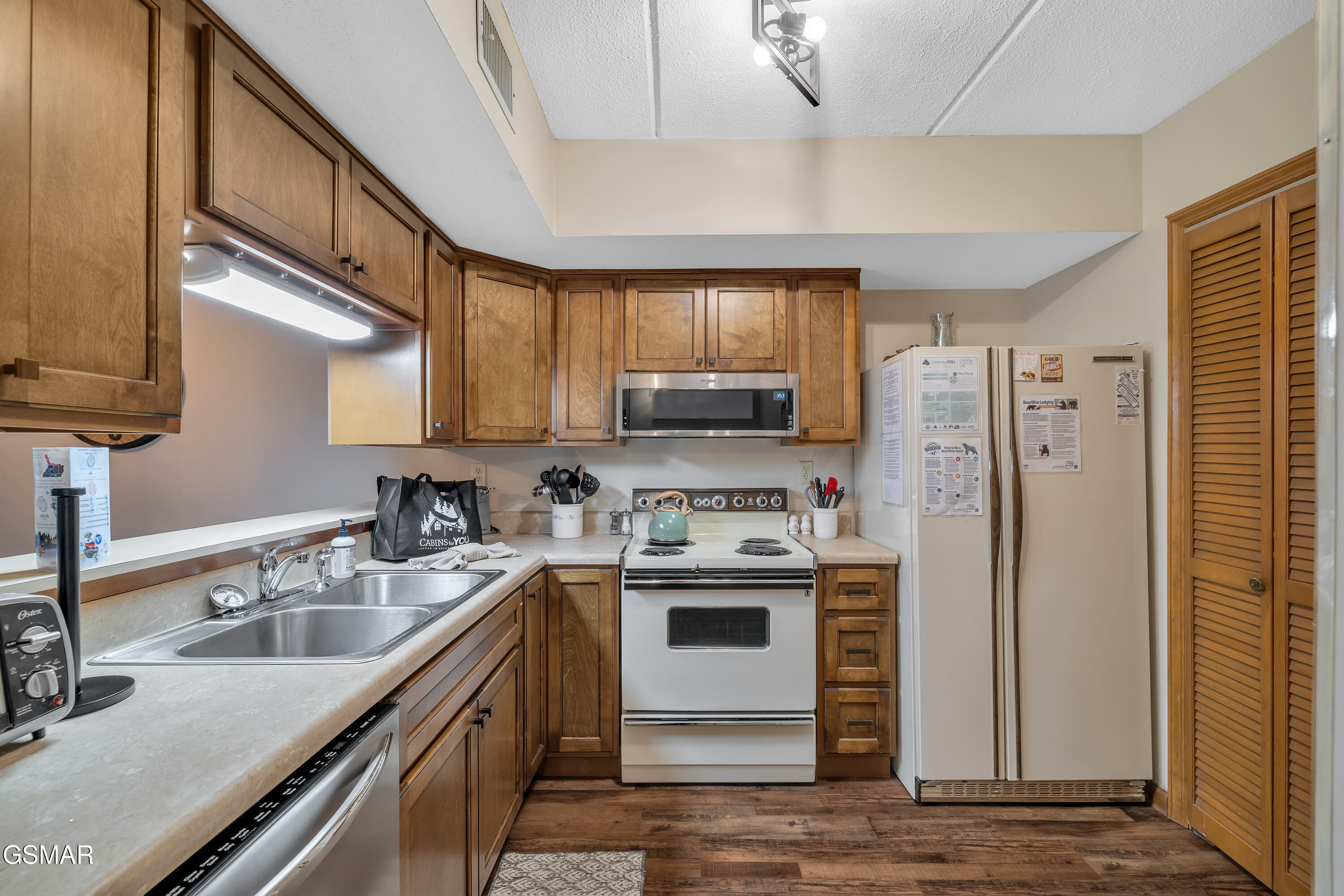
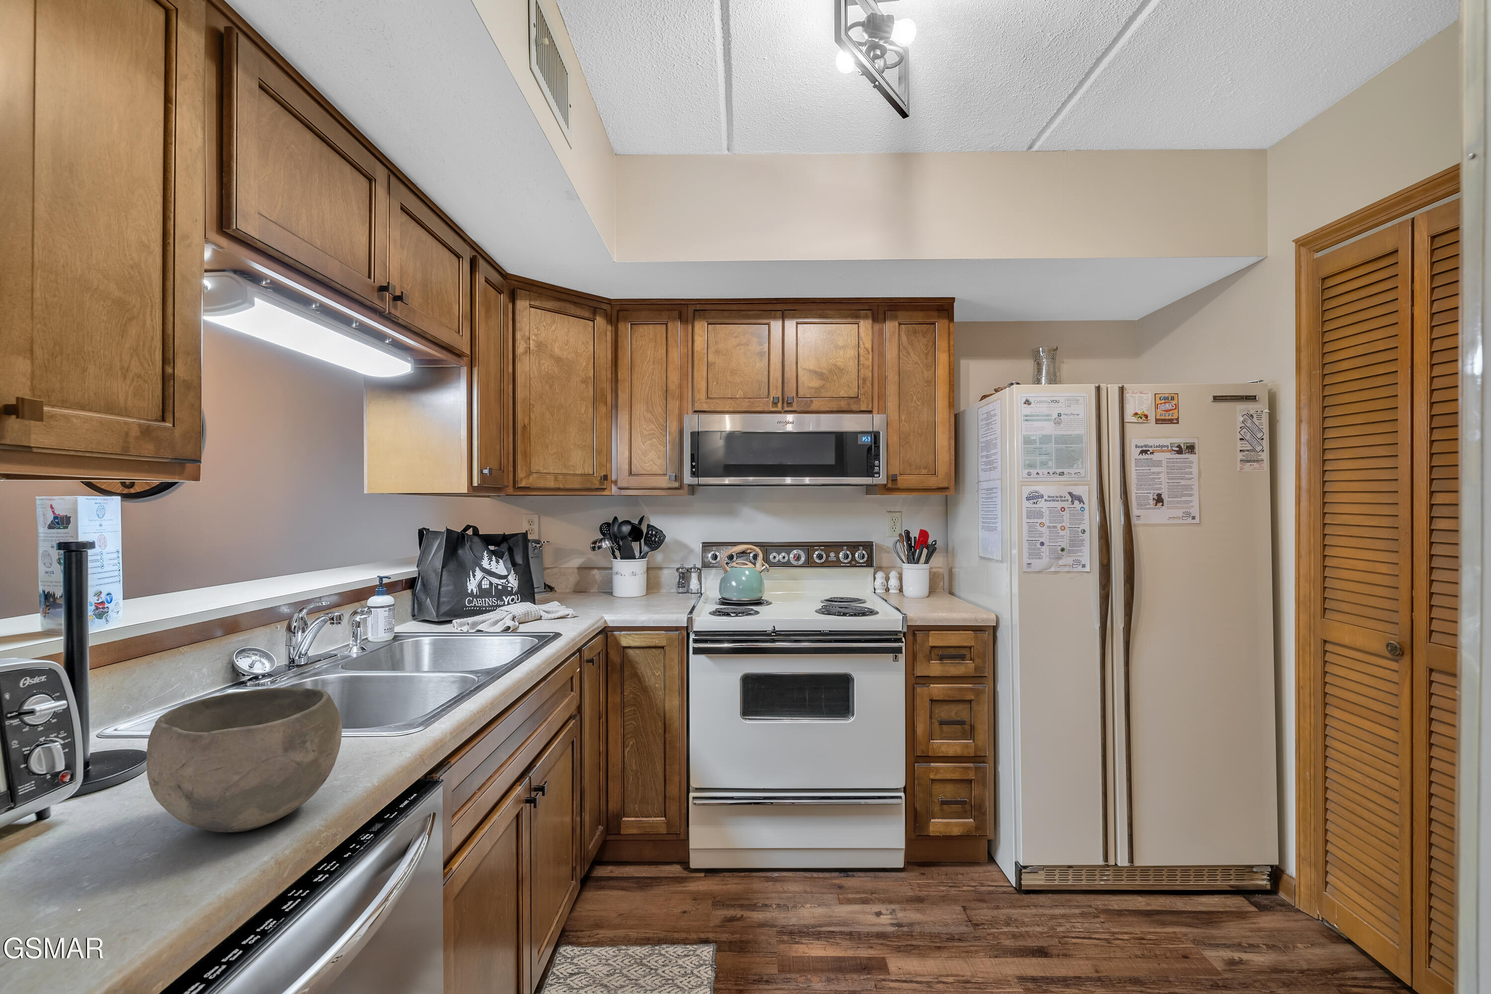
+ bowl [146,687,343,833]
